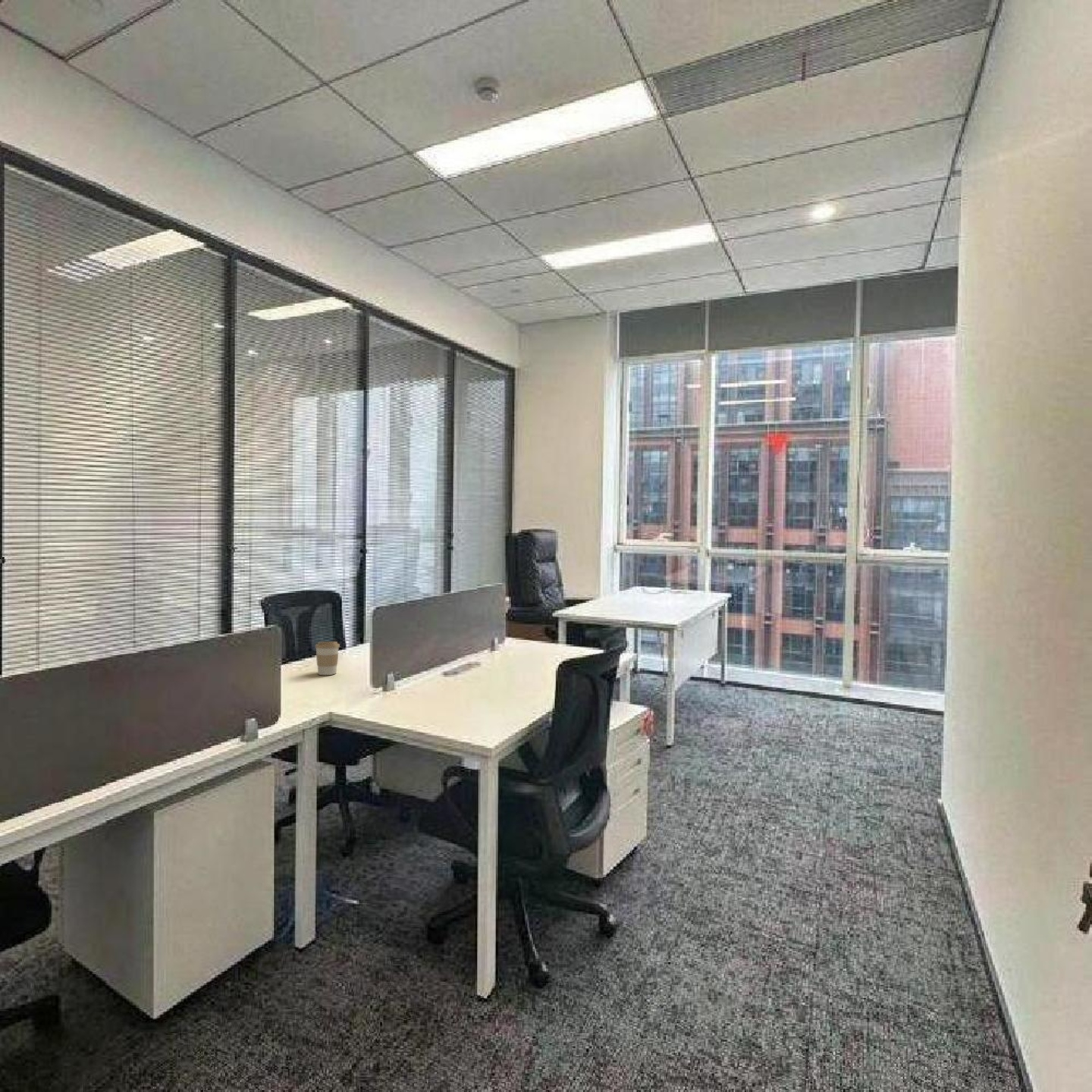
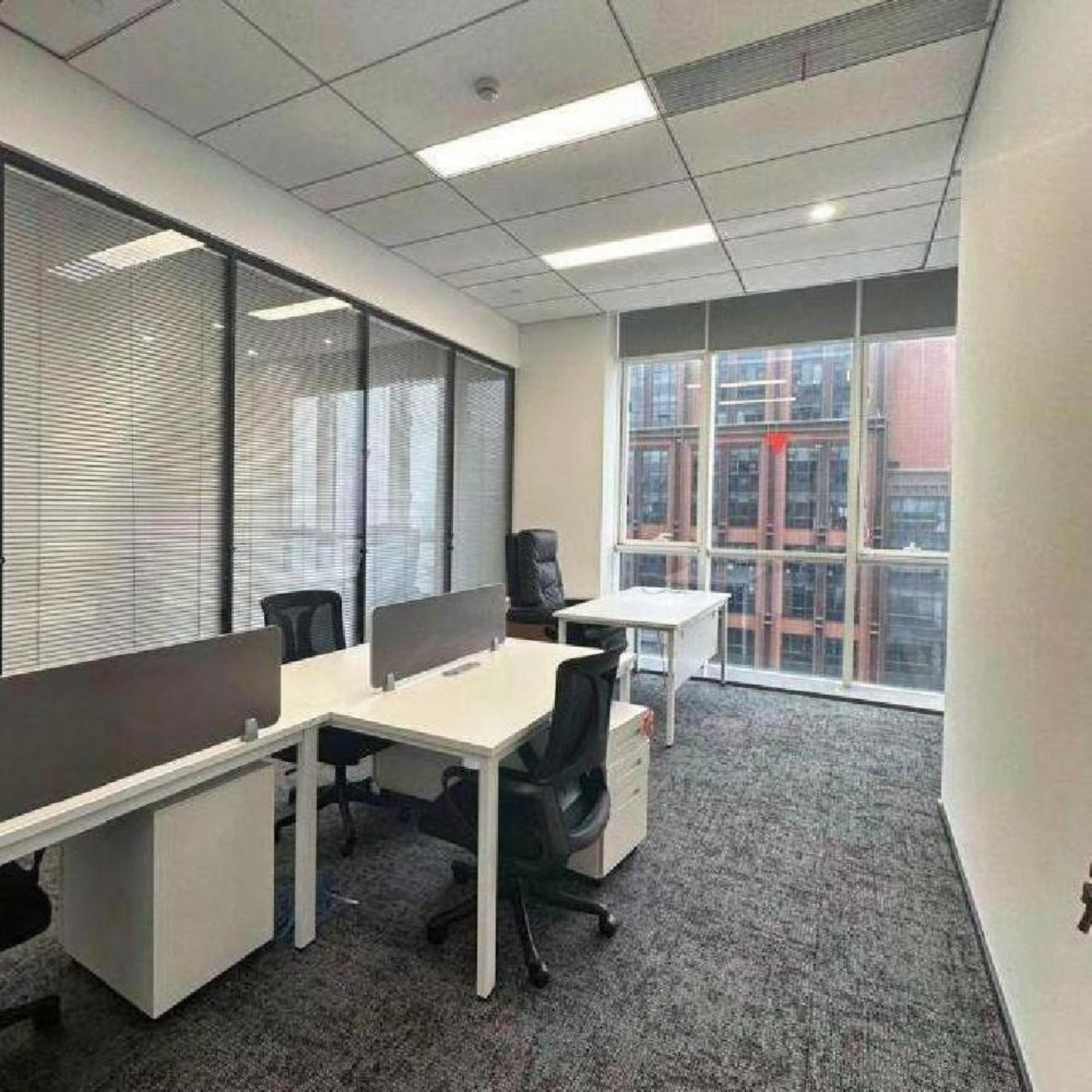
- coffee cup [314,641,340,676]
